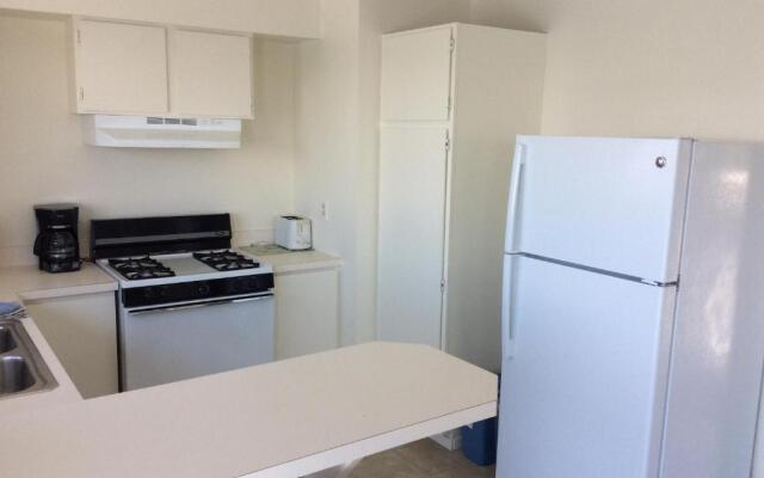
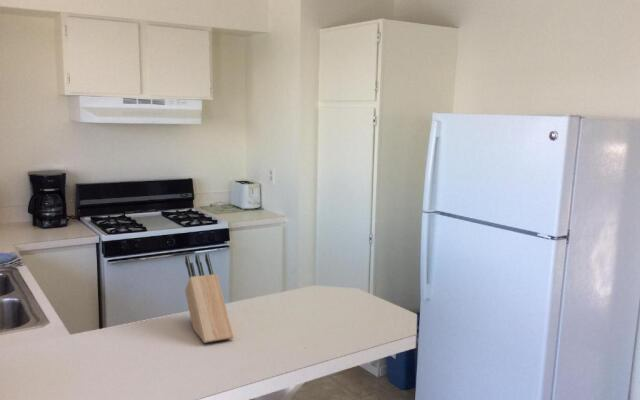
+ knife block [184,252,235,344]
